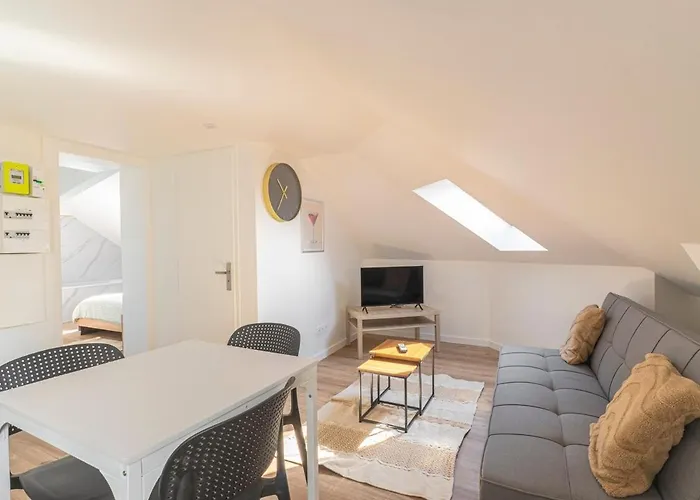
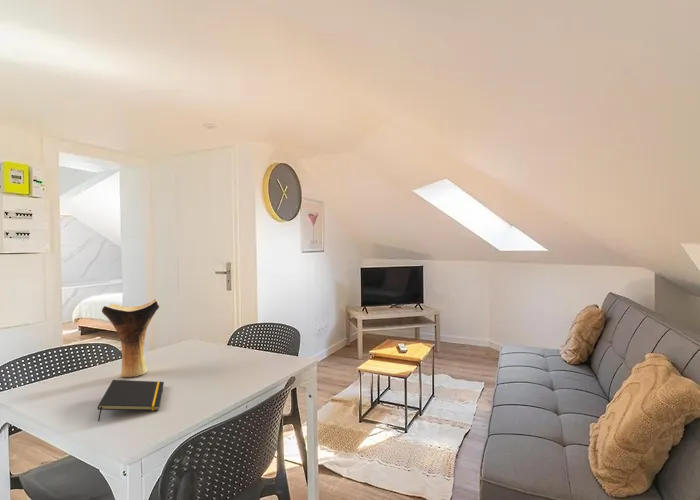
+ notepad [96,379,165,422]
+ vase [101,298,160,378]
